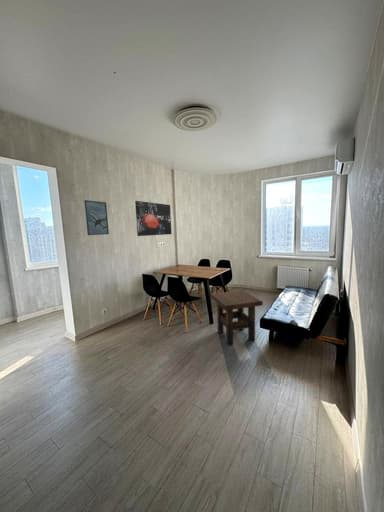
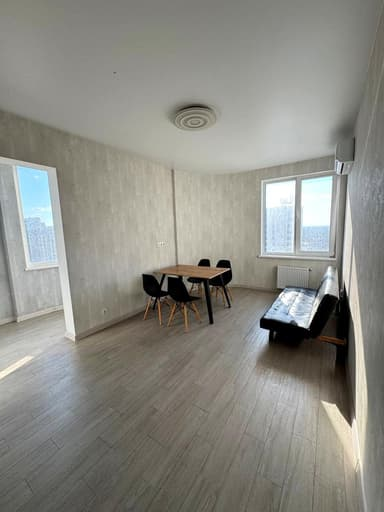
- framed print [83,199,110,236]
- wall art [134,200,173,237]
- side table [210,289,264,346]
